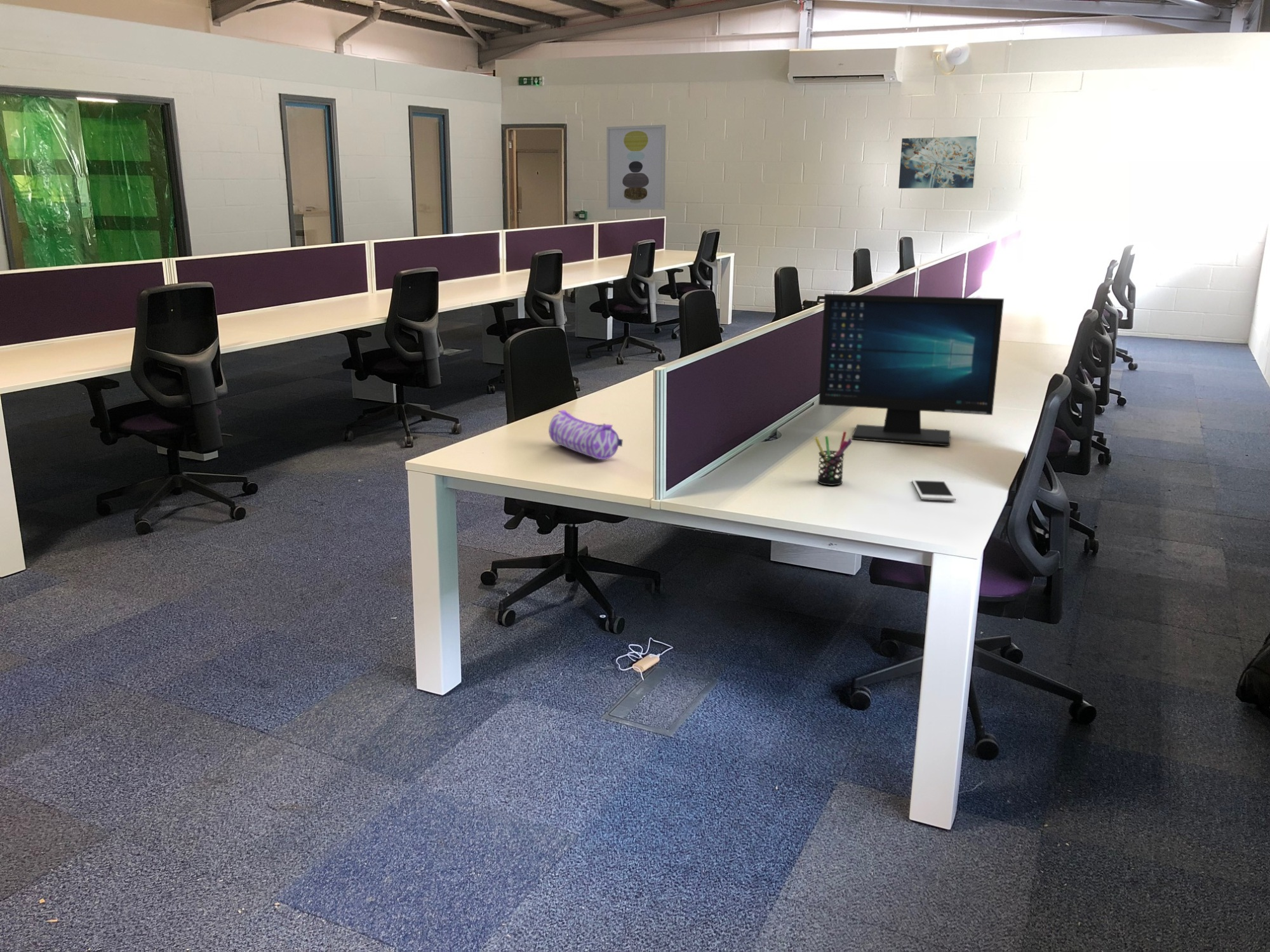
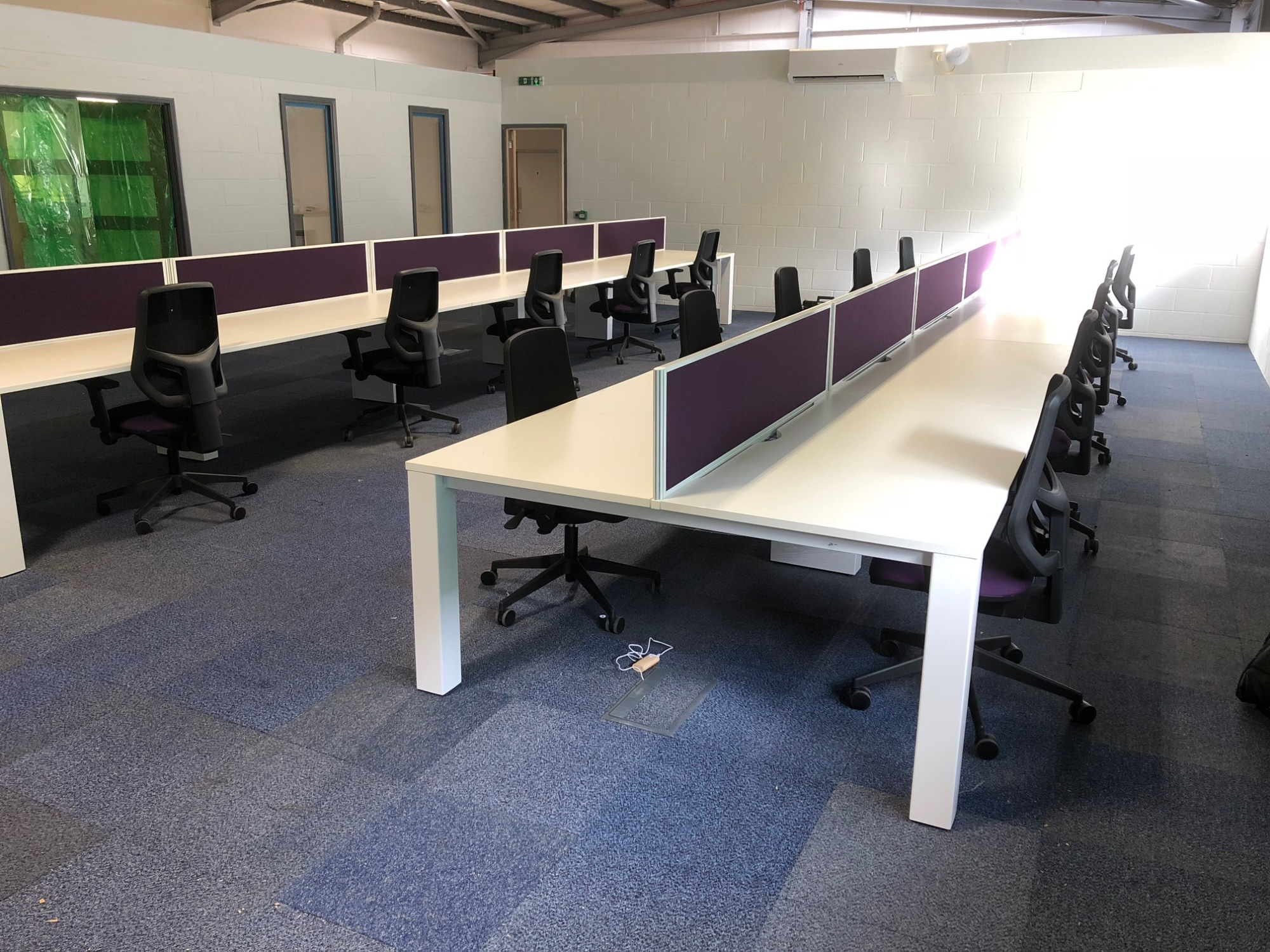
- pen holder [813,431,853,486]
- wall art [606,124,666,210]
- cell phone [911,479,957,501]
- wall art [898,136,979,189]
- pencil case [548,409,624,460]
- computer monitor [818,293,1005,447]
